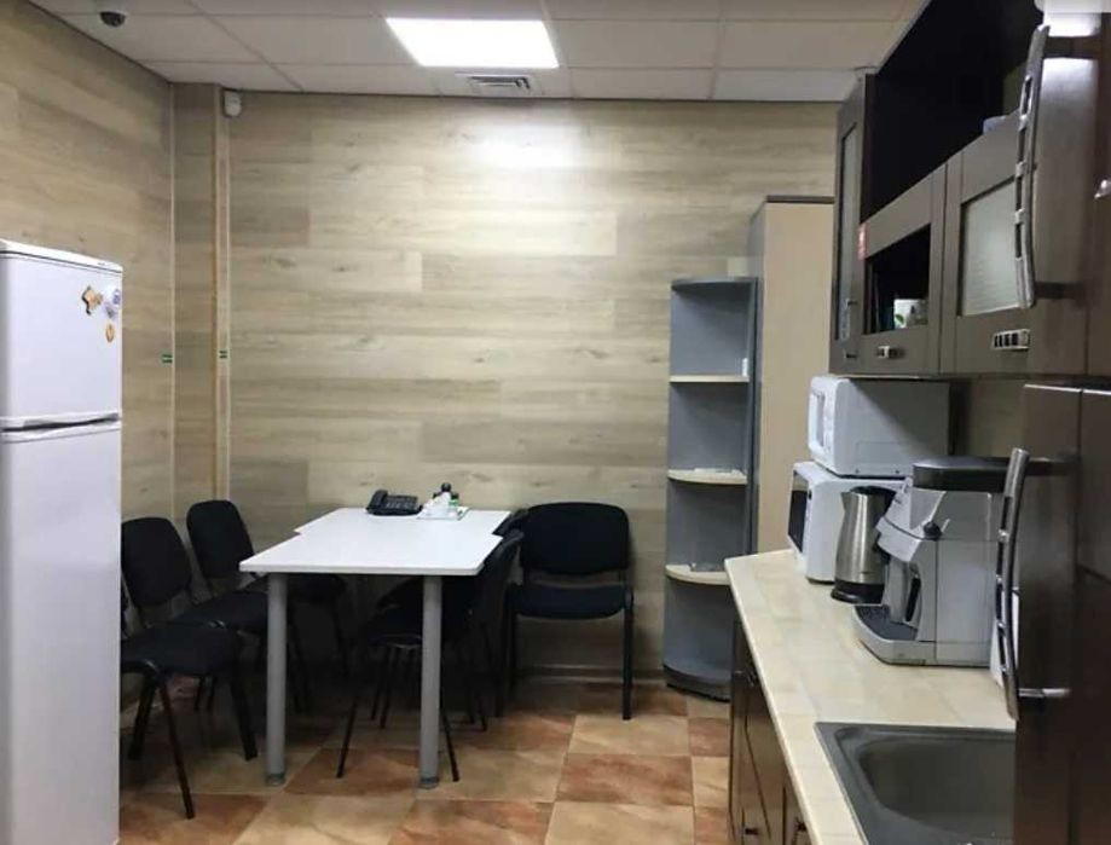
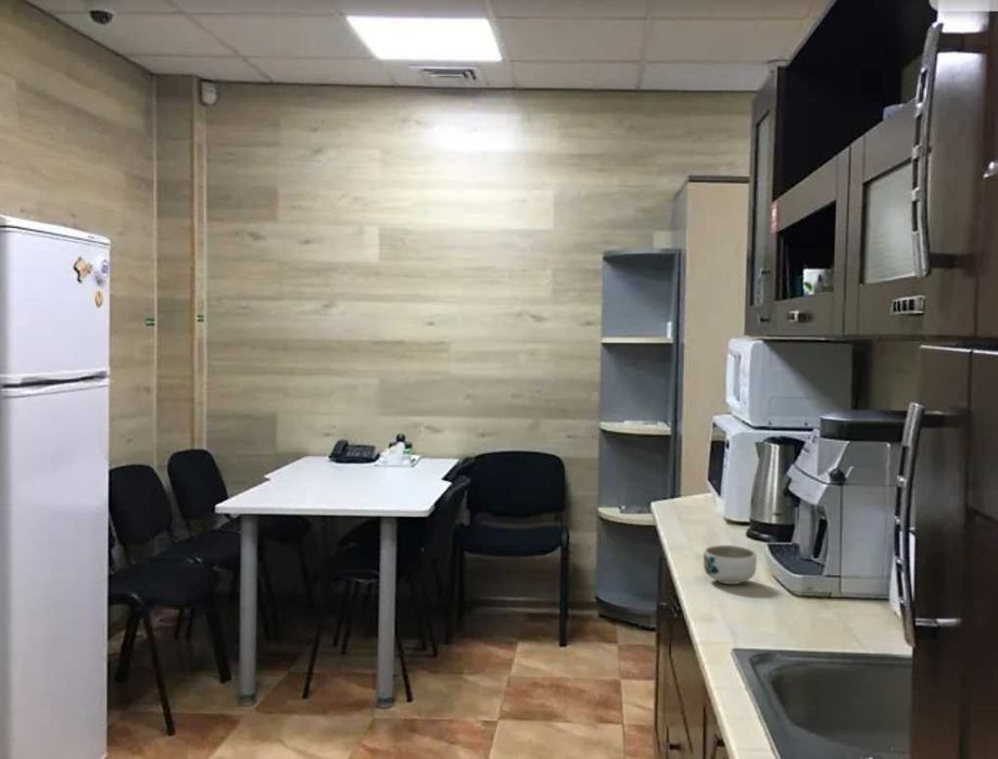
+ bowl [703,544,758,585]
